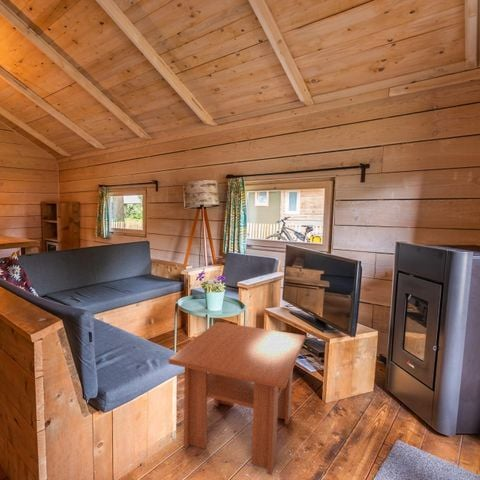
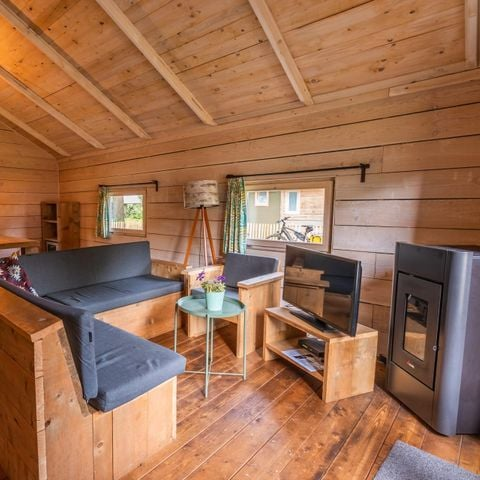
- coffee table [168,321,306,476]
